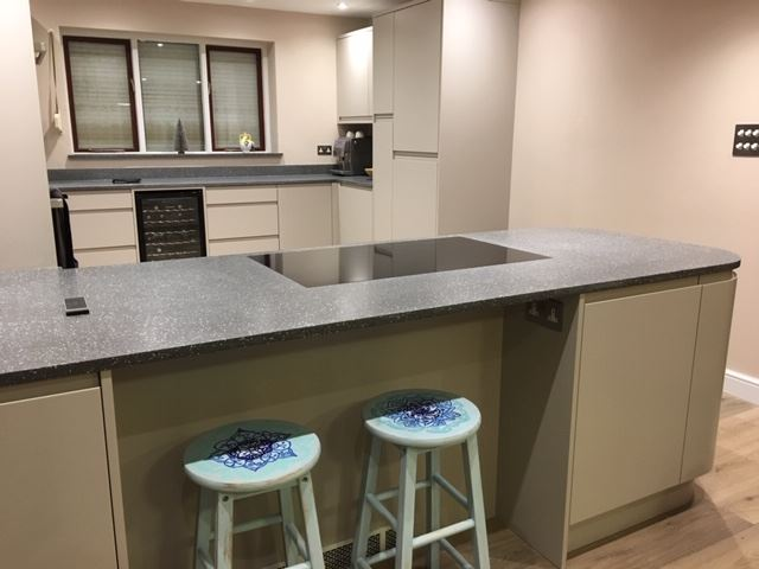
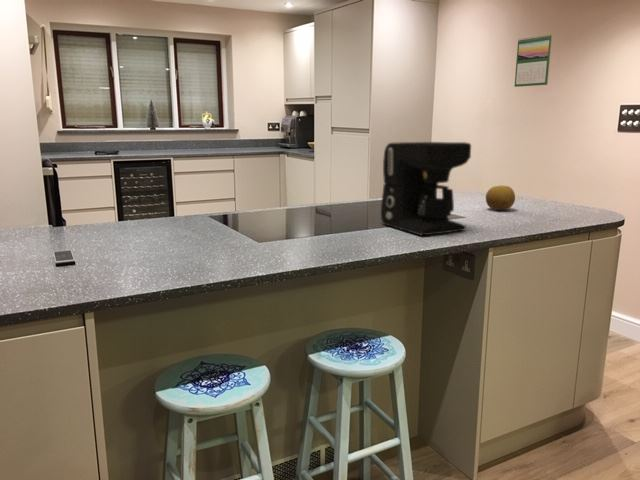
+ fruit [485,185,516,211]
+ coffee maker [380,141,472,236]
+ calendar [513,33,553,88]
